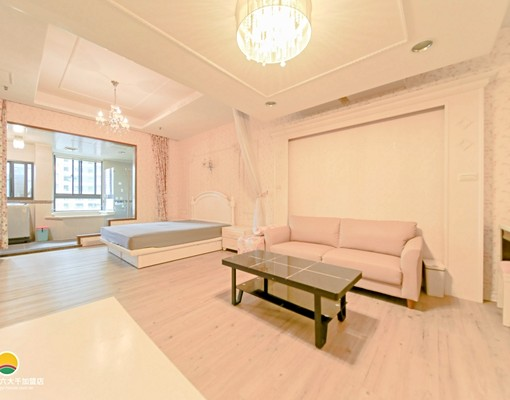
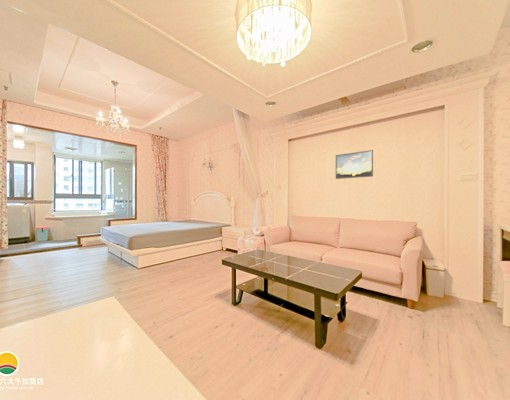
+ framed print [335,149,374,180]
